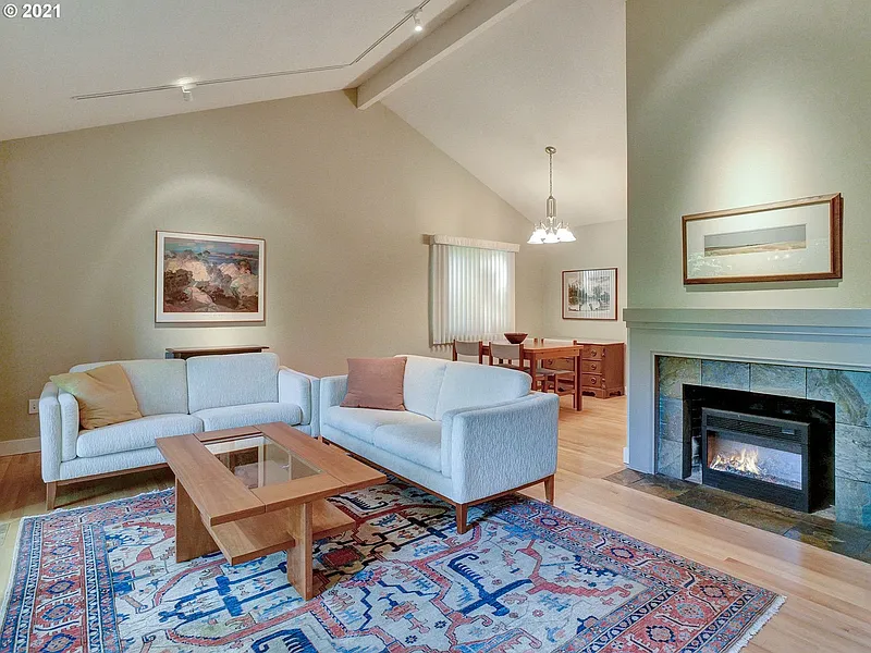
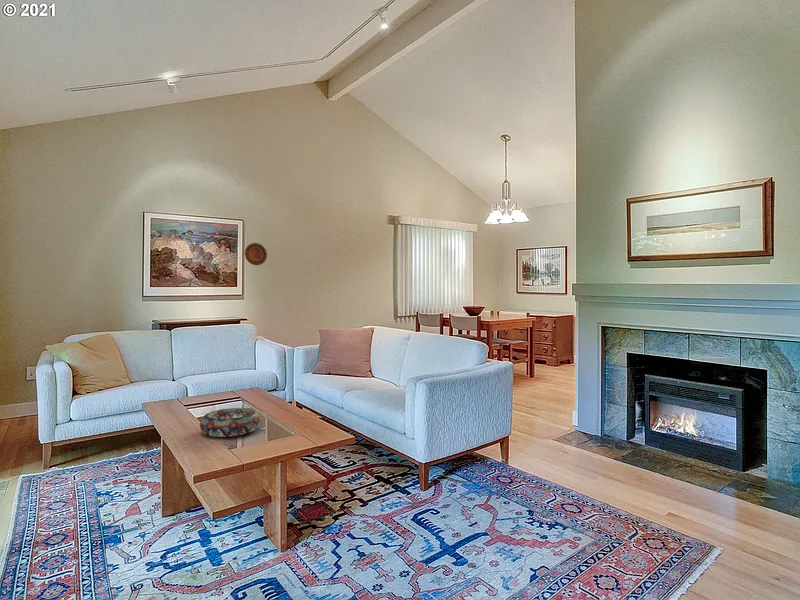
+ decorative plate [244,242,268,266]
+ decorative bowl [199,407,261,438]
